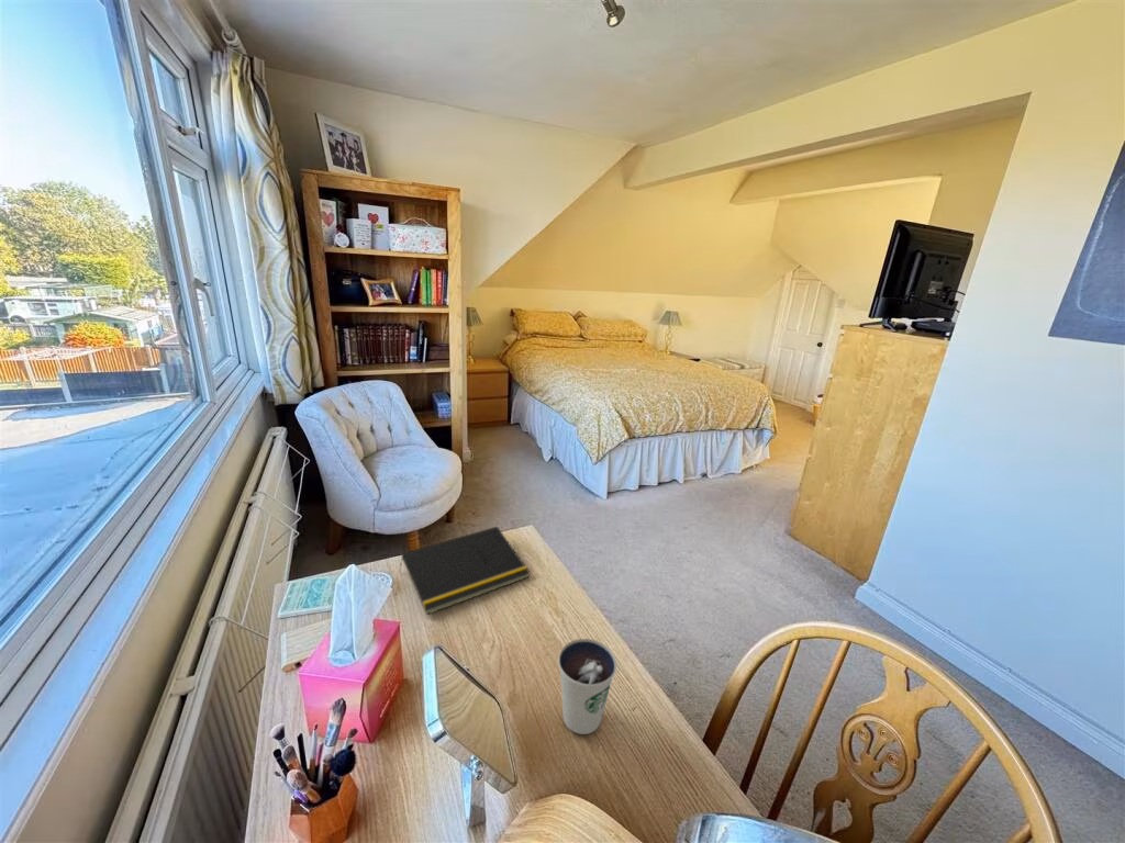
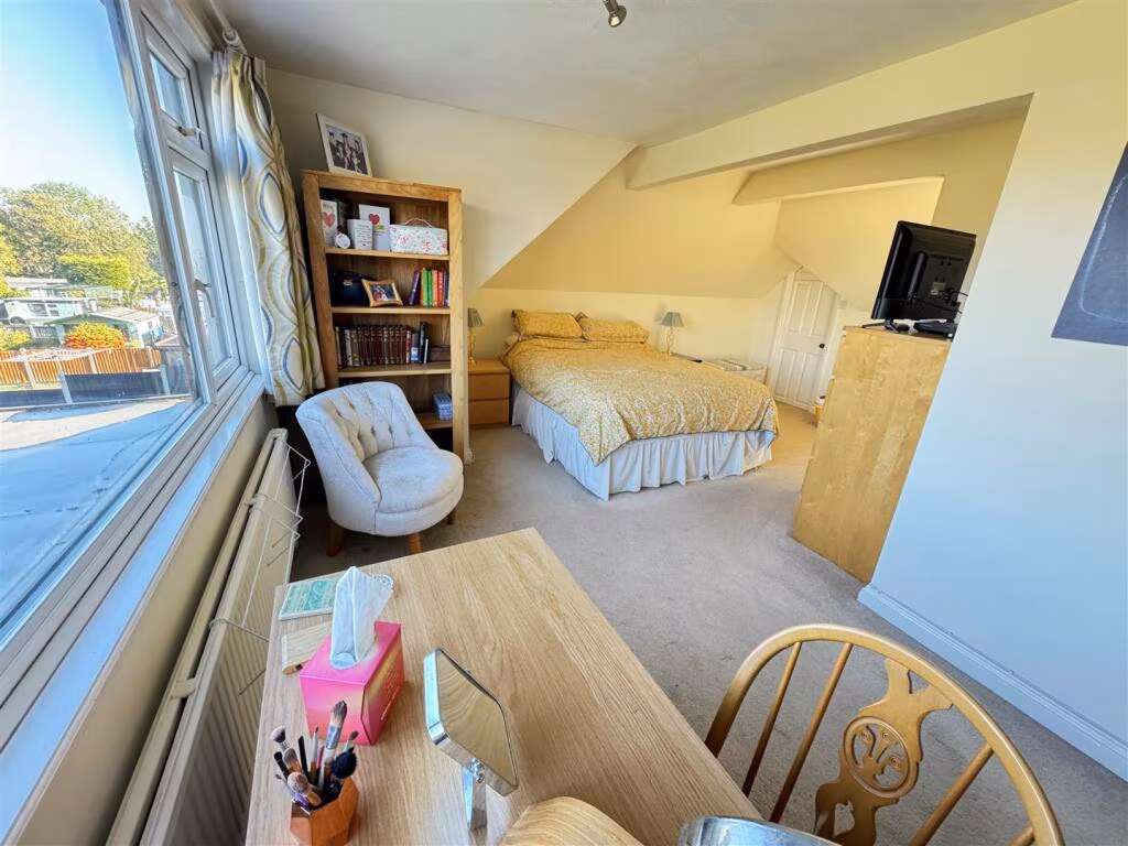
- notepad [399,526,532,616]
- dixie cup [557,638,617,735]
